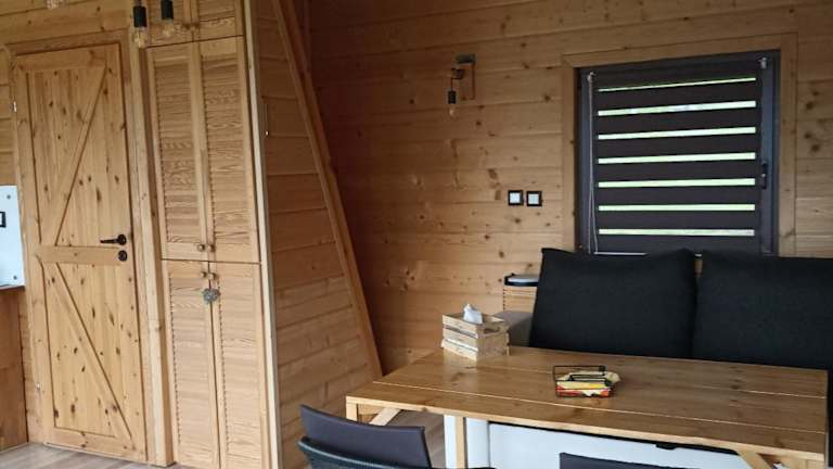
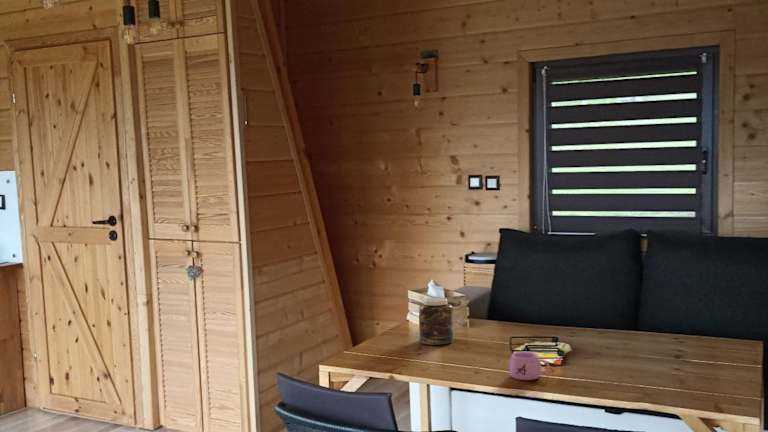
+ jar [418,297,454,346]
+ mug [508,351,551,381]
